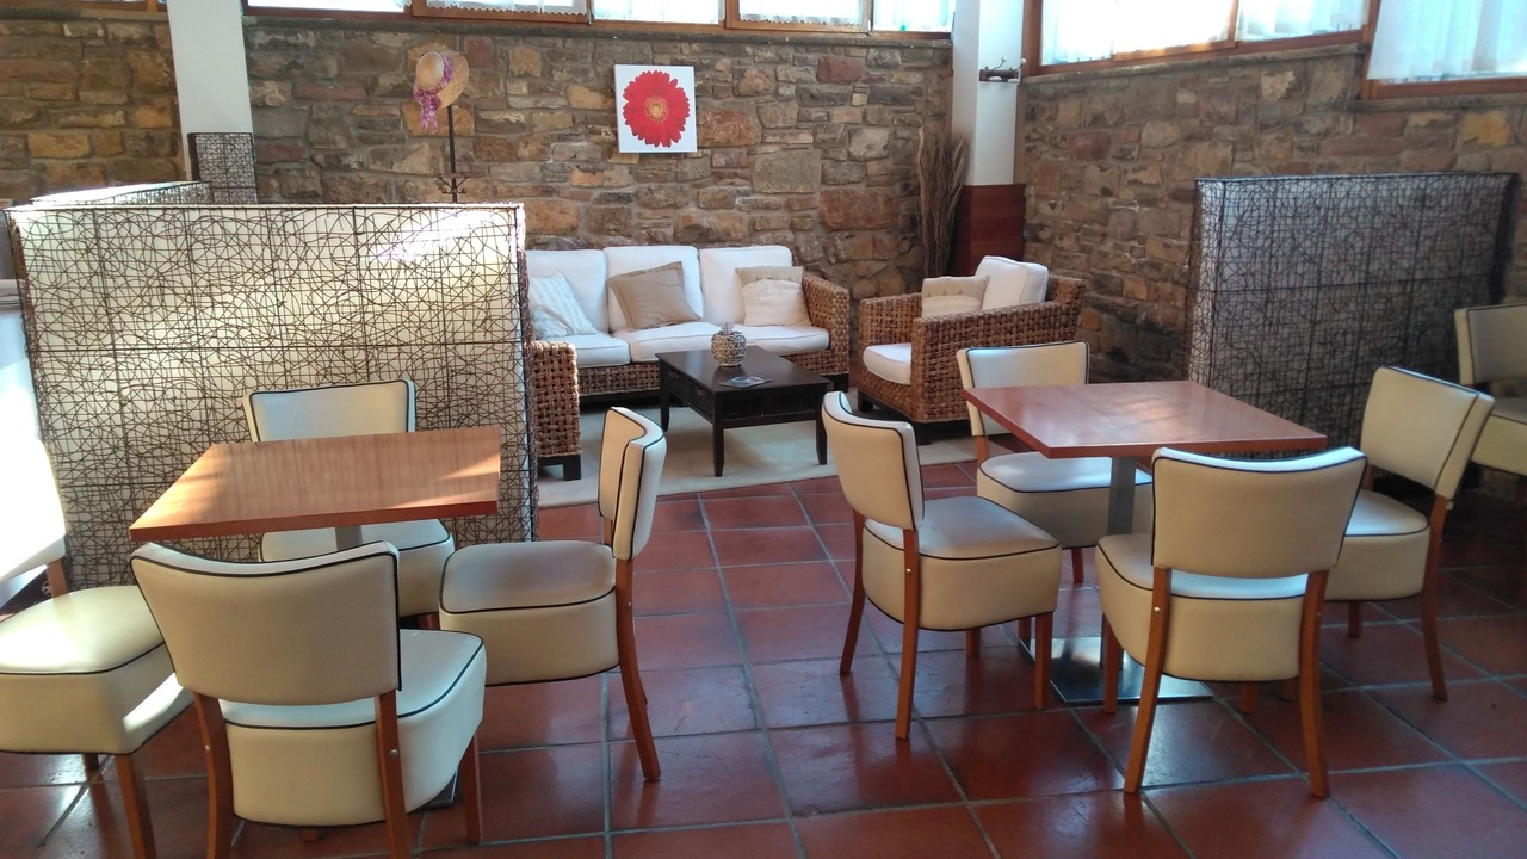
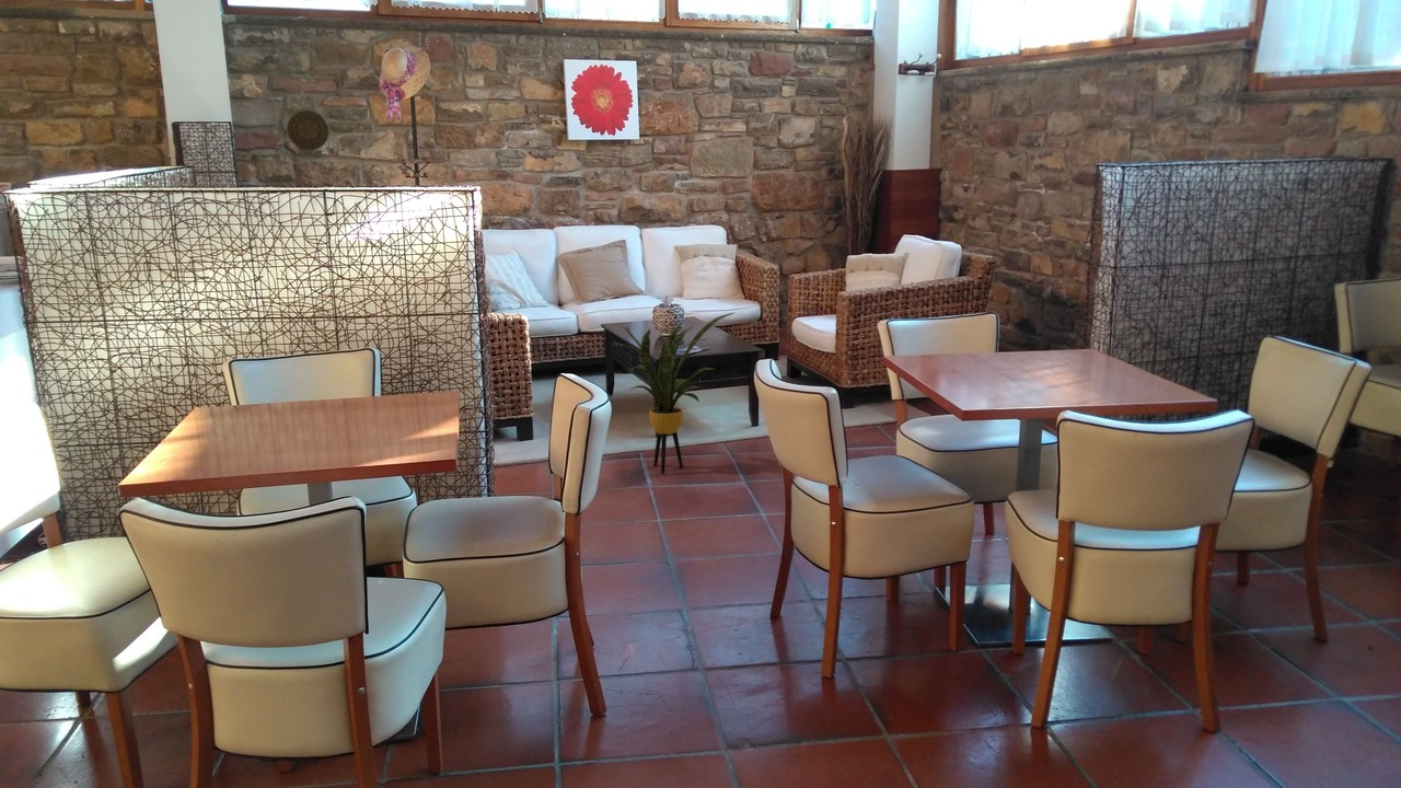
+ decorative plate [286,109,329,151]
+ house plant [609,311,738,475]
